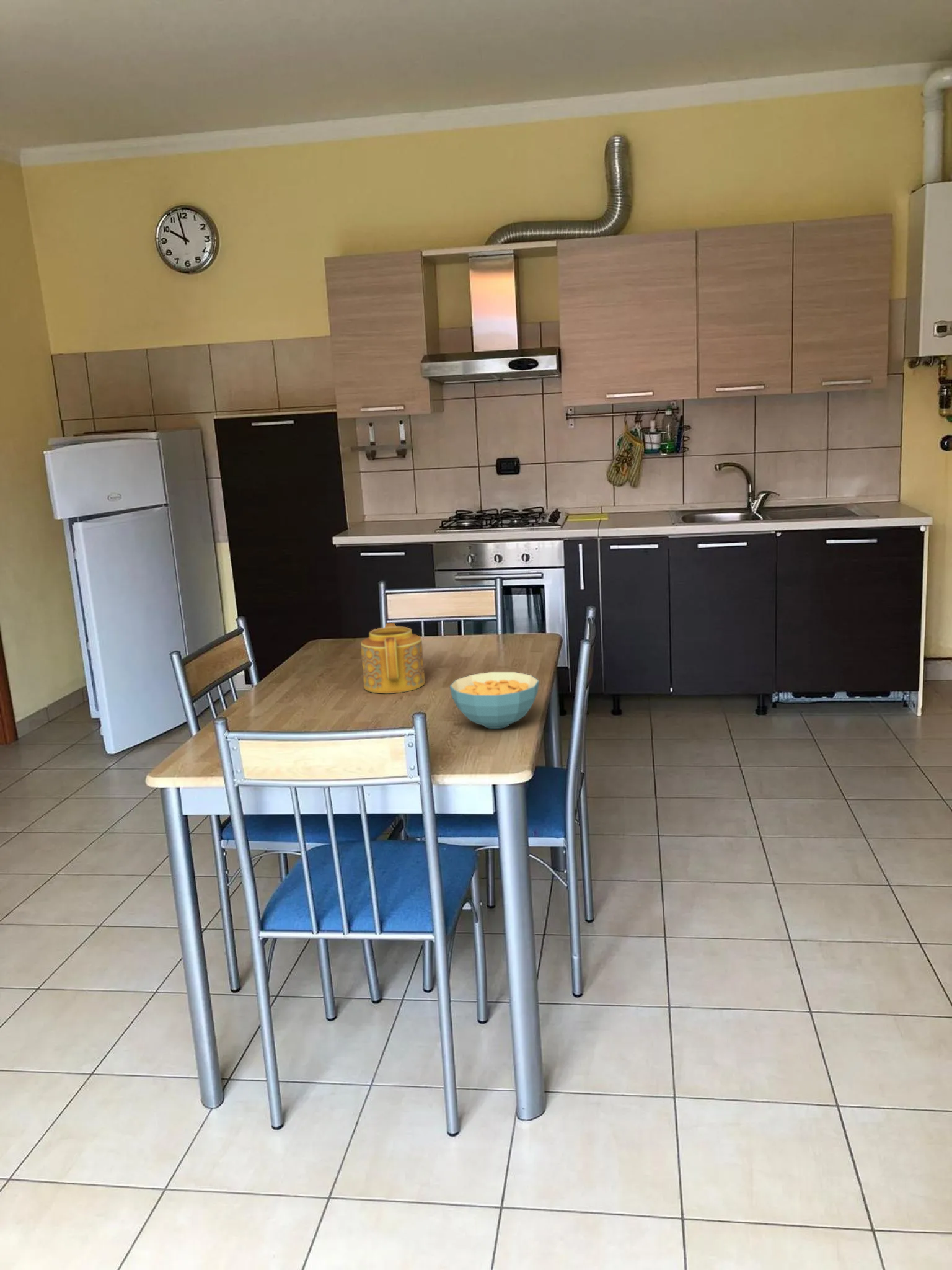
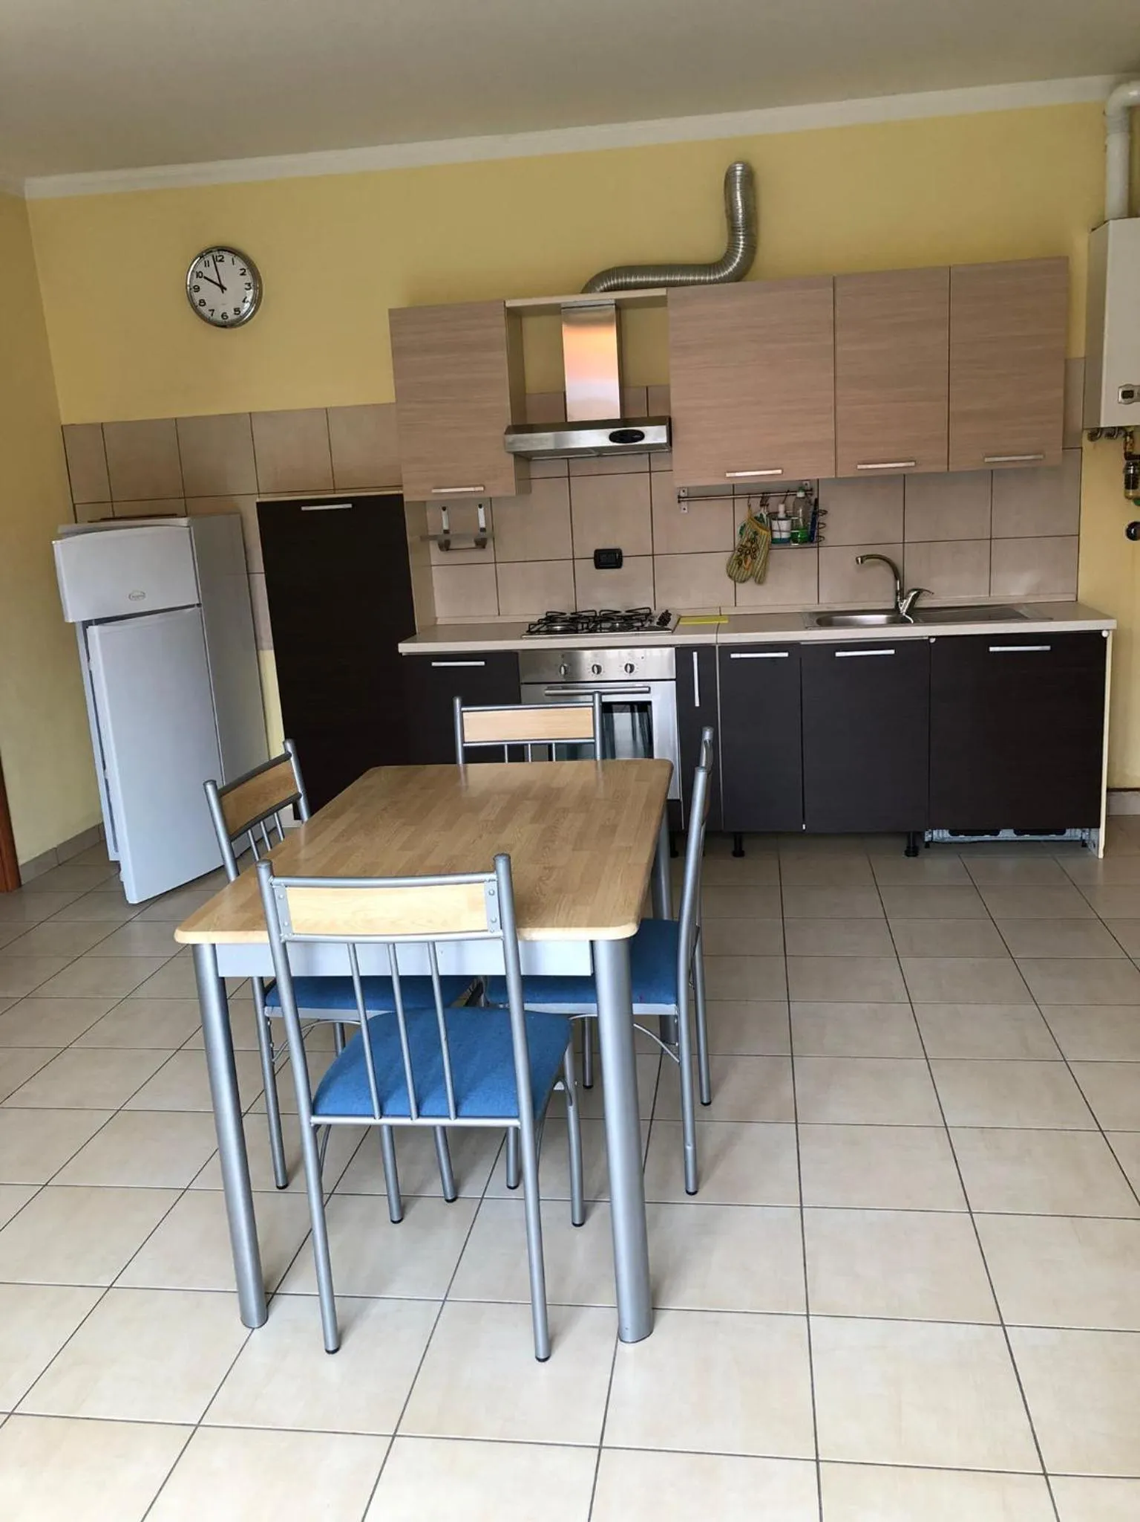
- teapot [360,622,426,694]
- cereal bowl [449,672,540,729]
